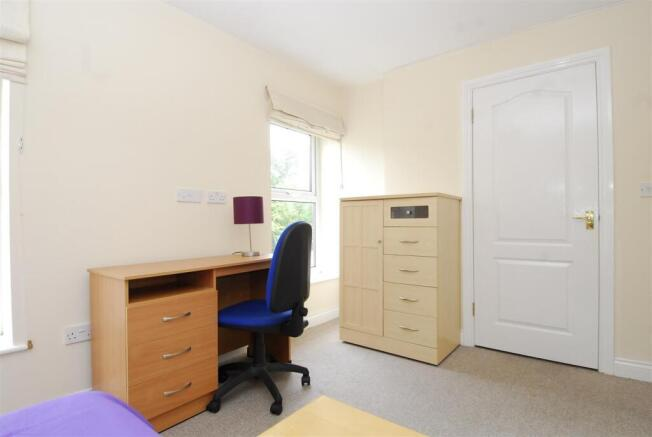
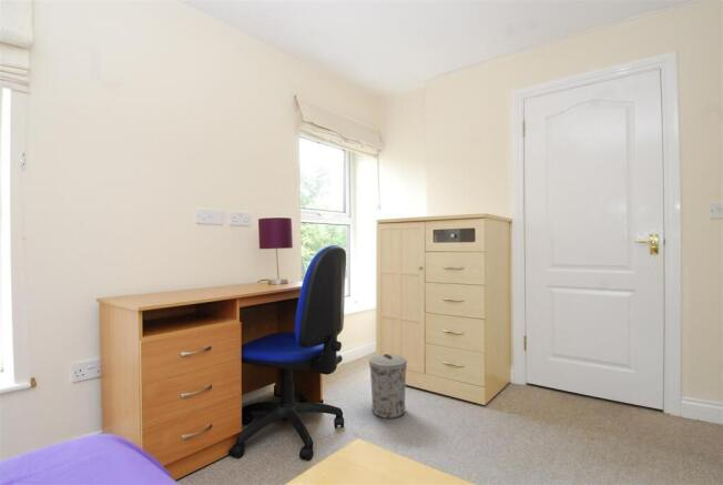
+ trash can [368,353,408,420]
